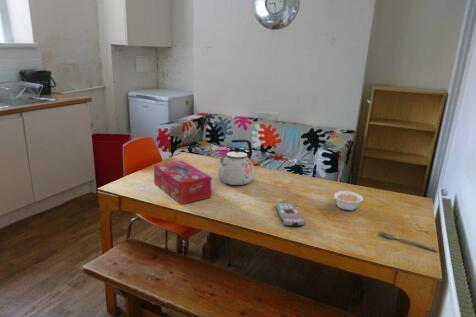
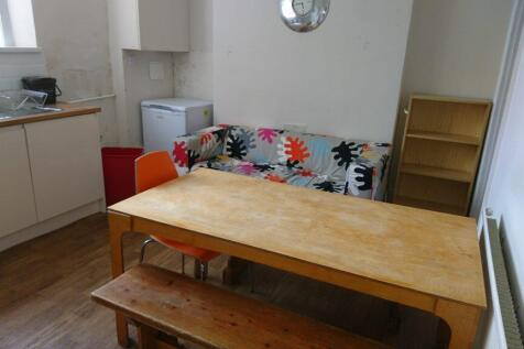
- kettle [217,139,255,186]
- spoon [378,230,439,253]
- remote control [275,201,306,227]
- legume [331,190,364,212]
- tissue box [153,159,213,205]
